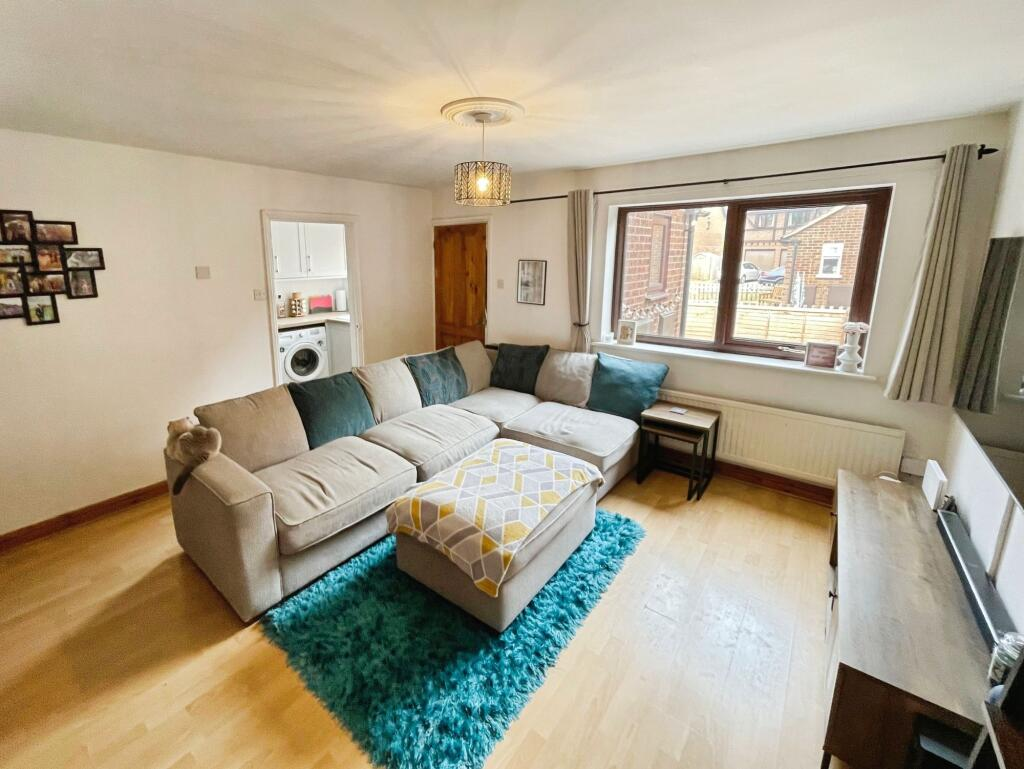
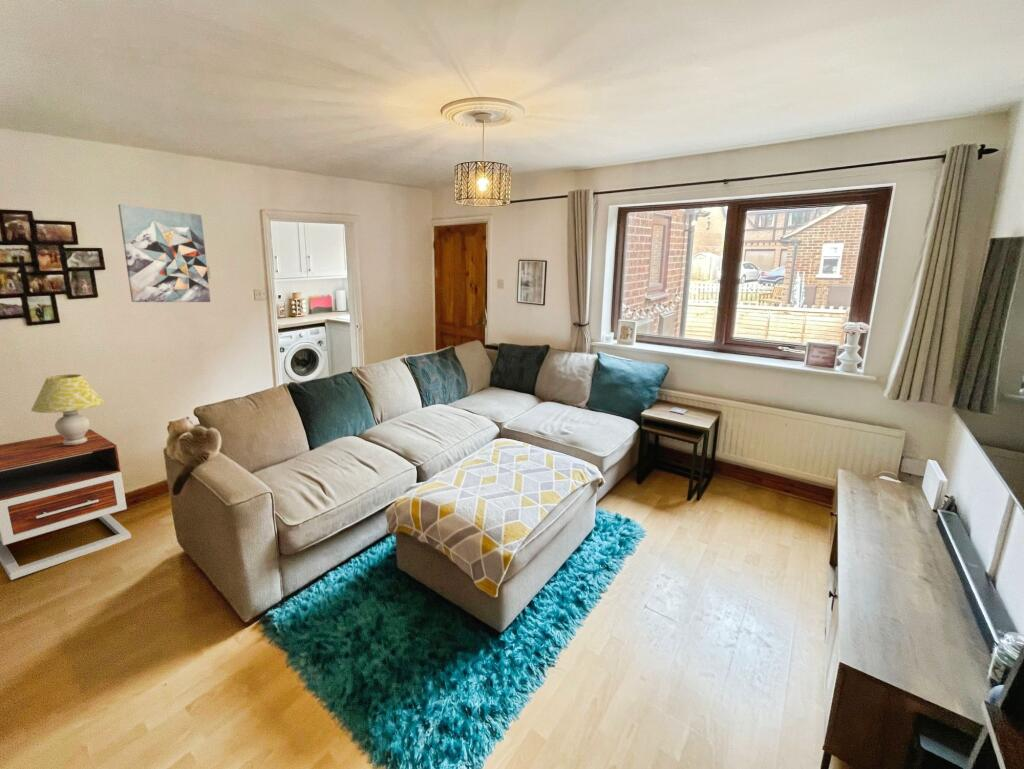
+ nightstand [0,428,132,581]
+ wall art [117,203,211,303]
+ table lamp [30,373,105,445]
